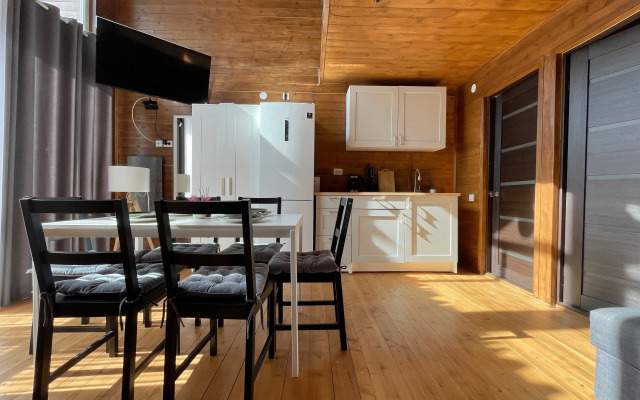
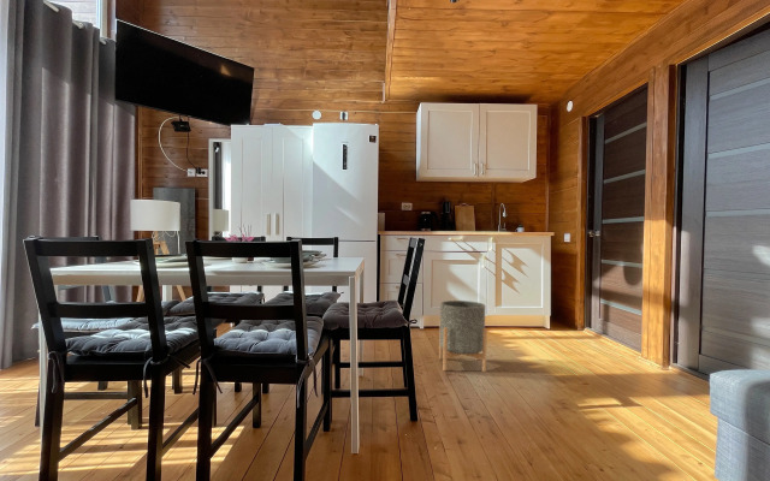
+ planter [438,299,488,373]
